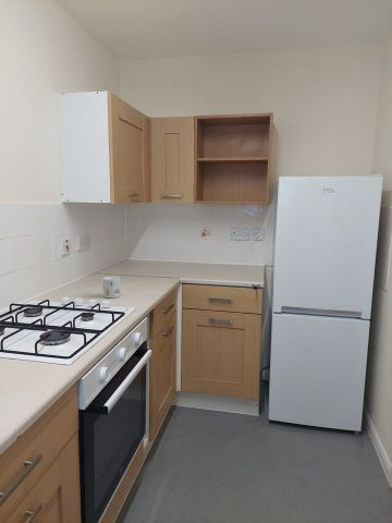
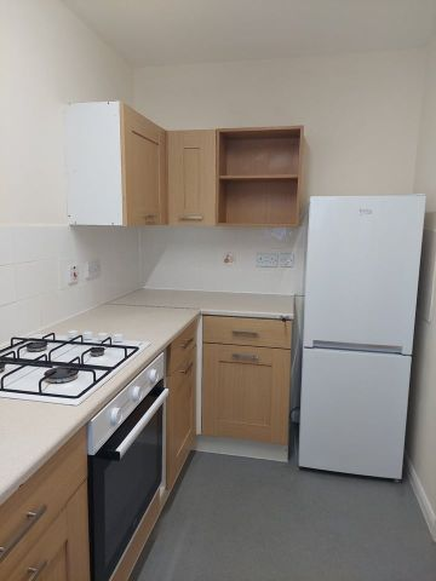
- mug [102,276,122,299]
